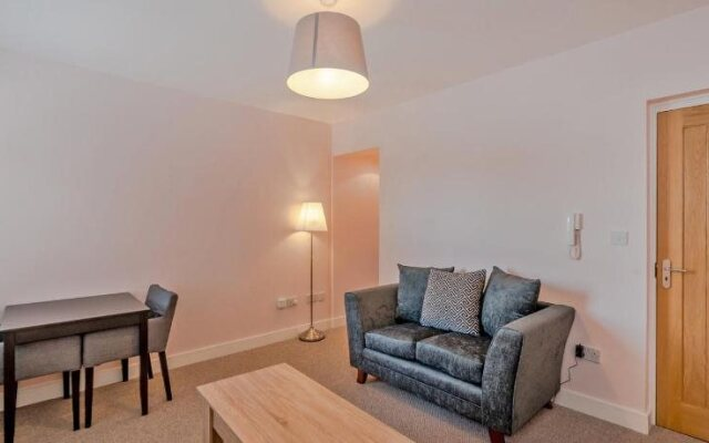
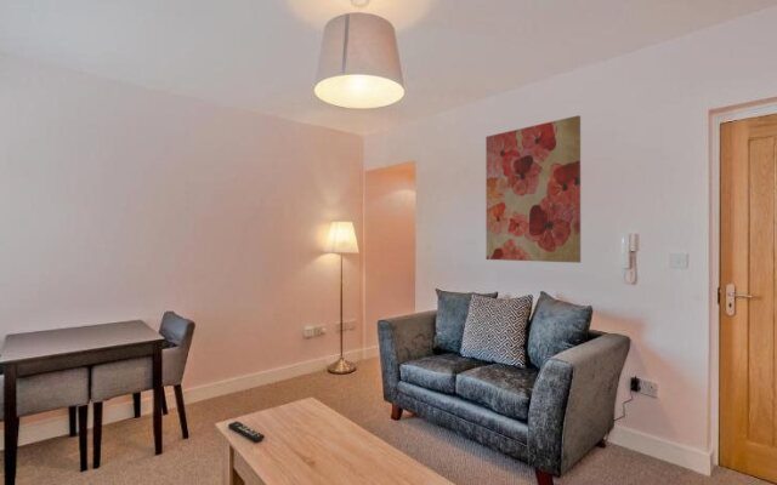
+ remote control [227,421,266,443]
+ wall art [484,114,582,264]
